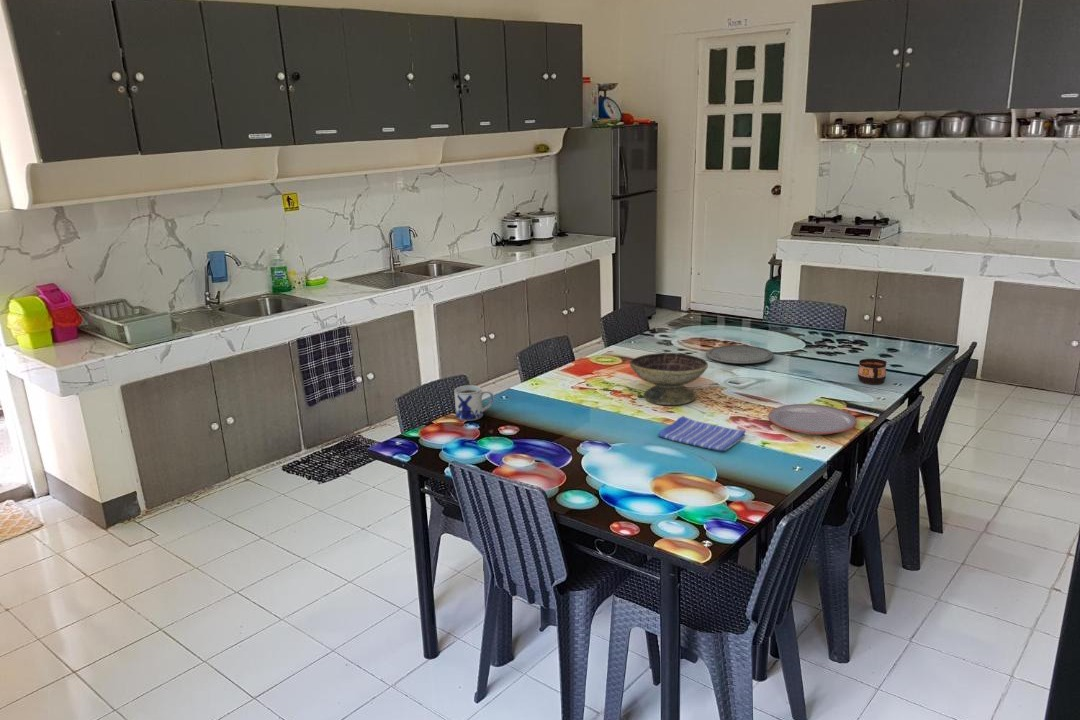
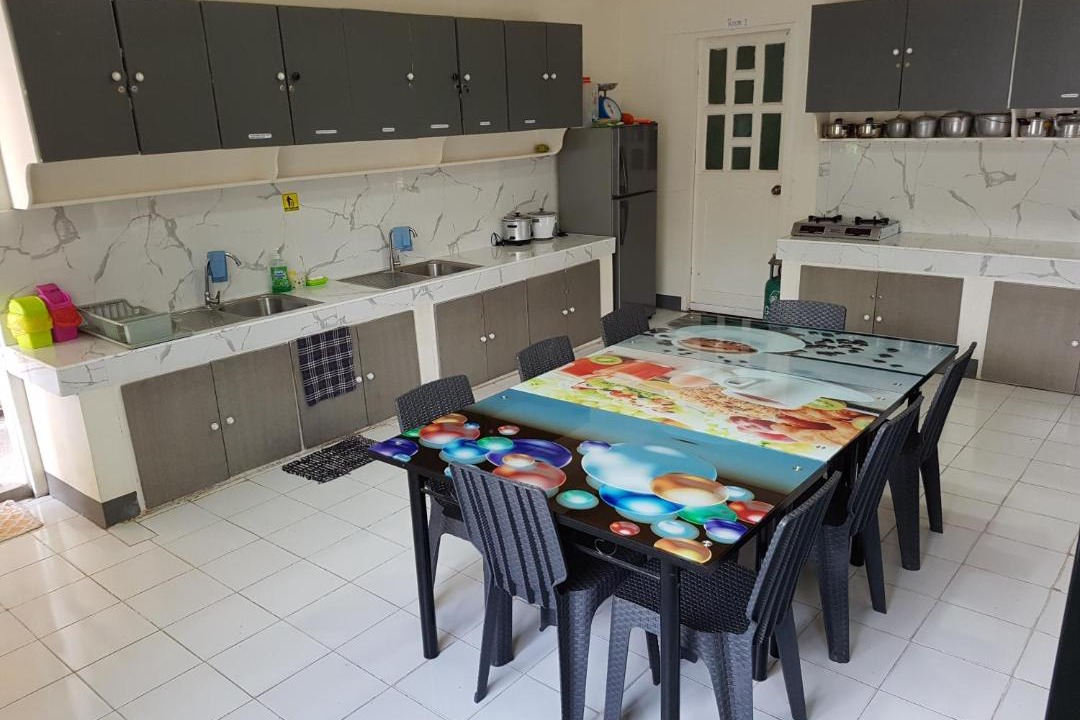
- cup [857,358,887,385]
- plate [705,344,775,365]
- dish towel [657,415,747,452]
- mug [453,384,495,421]
- plate [767,403,858,436]
- decorative bowl [629,352,709,406]
